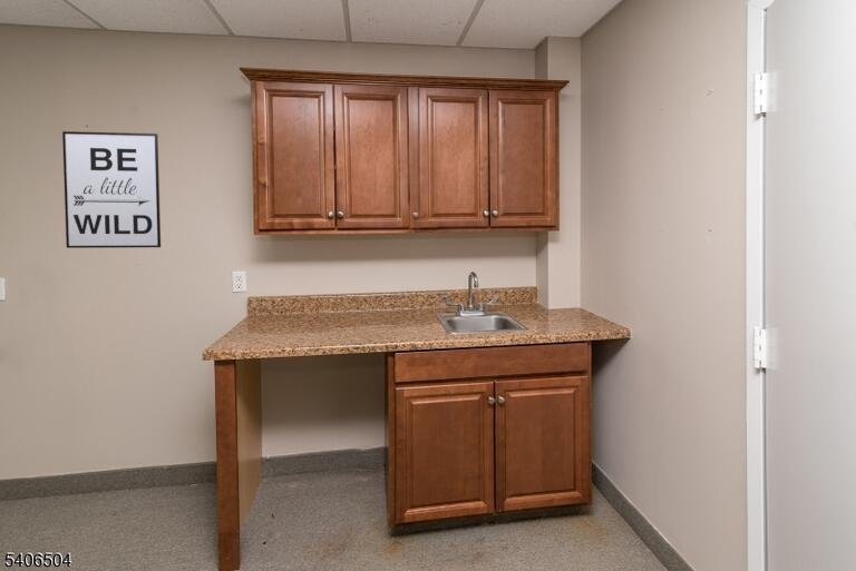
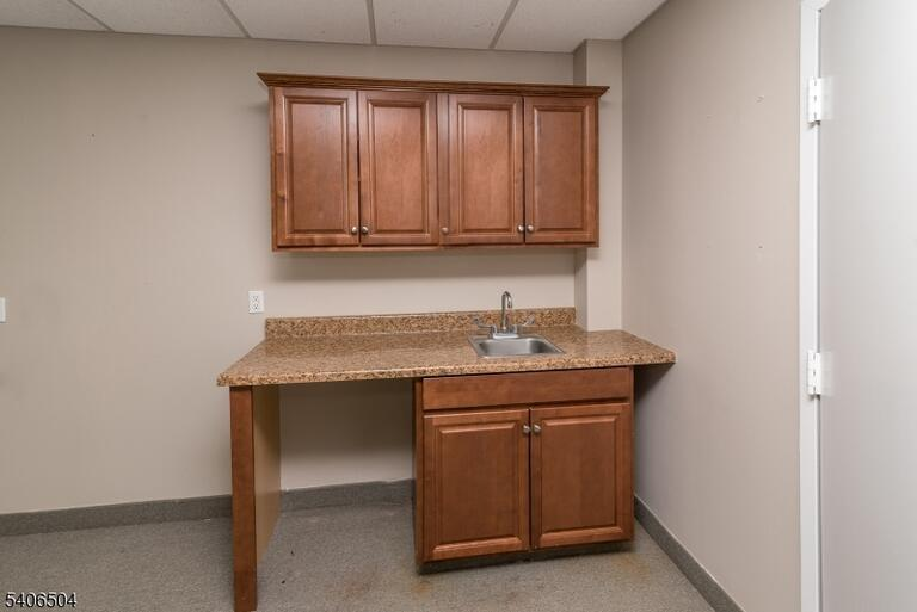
- wall art [61,130,162,249]
